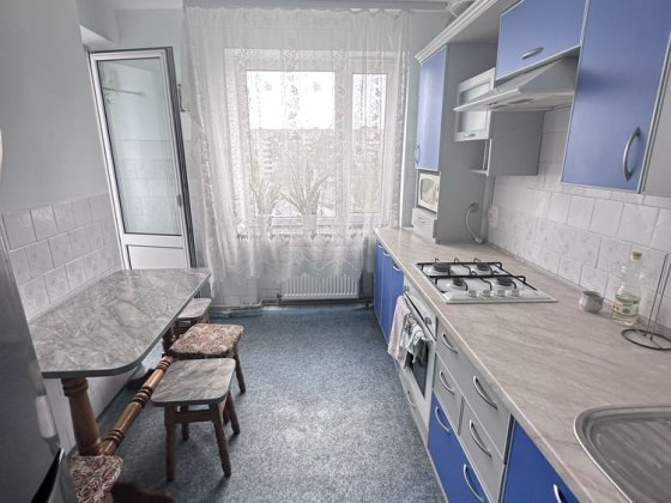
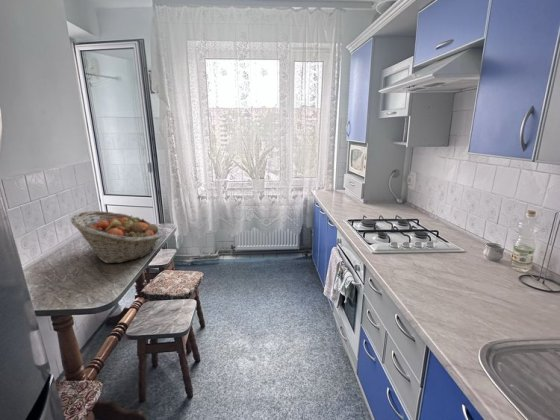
+ fruit basket [70,210,163,264]
